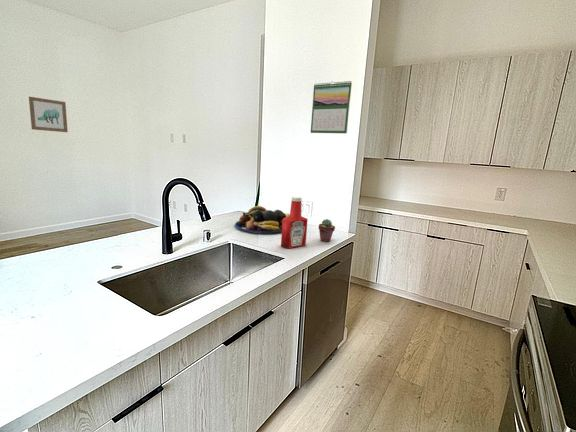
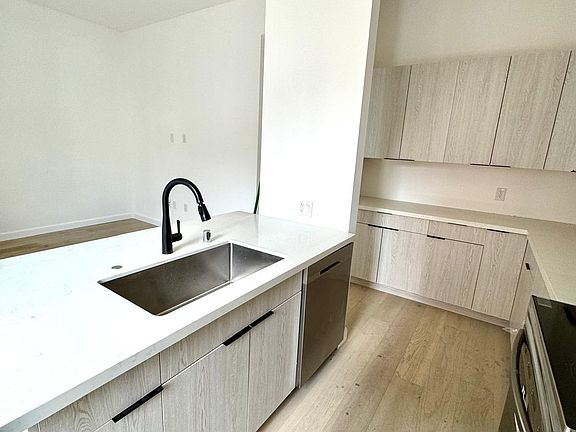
- calendar [310,80,353,135]
- potted succulent [318,218,336,243]
- wall art [28,96,69,133]
- fruit bowl [234,205,290,234]
- soap bottle [280,196,309,249]
